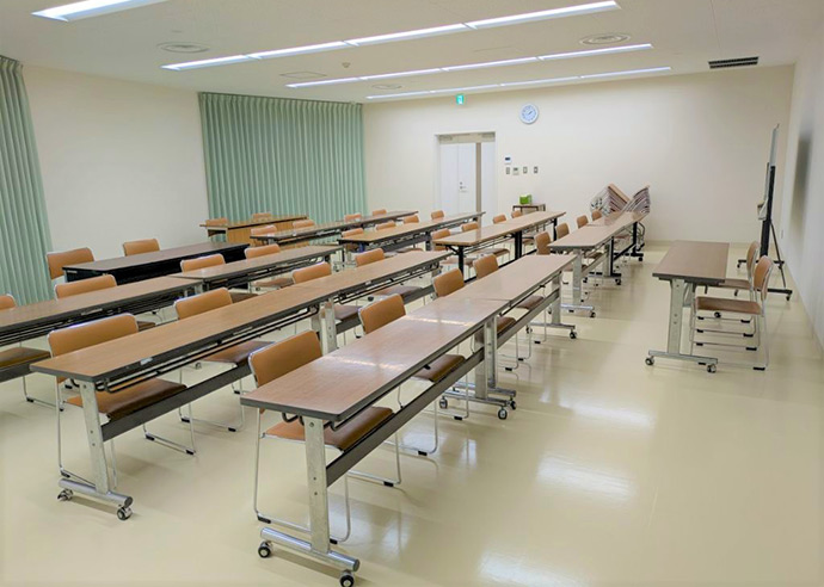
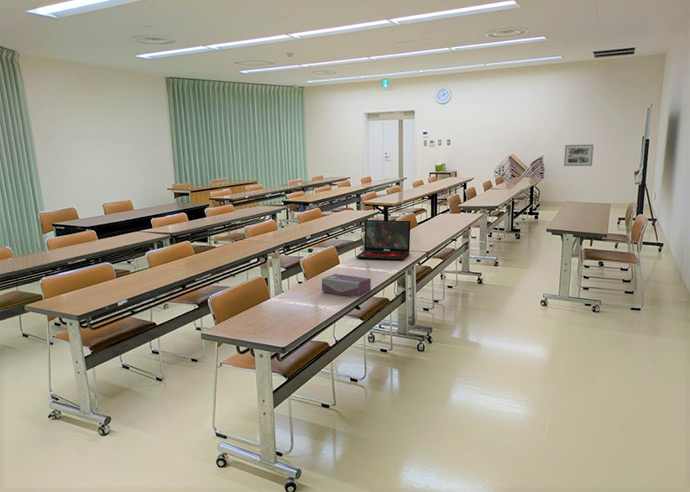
+ tissue box [321,273,372,298]
+ laptop [355,219,411,261]
+ wall art [563,143,595,167]
